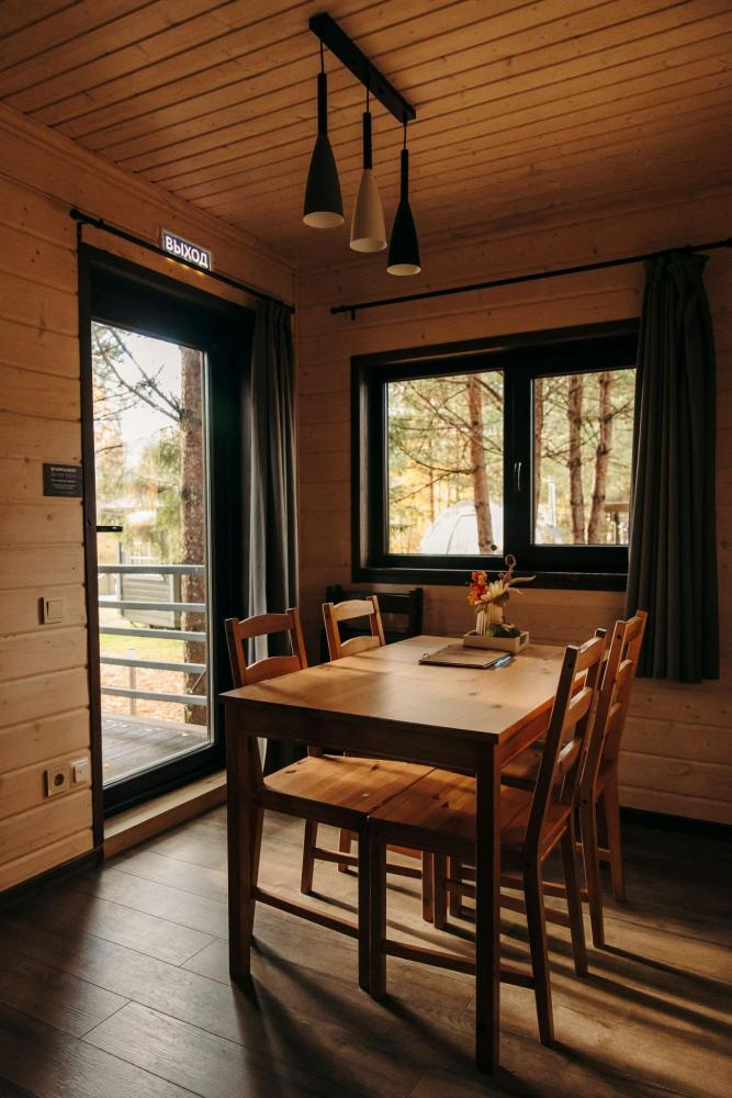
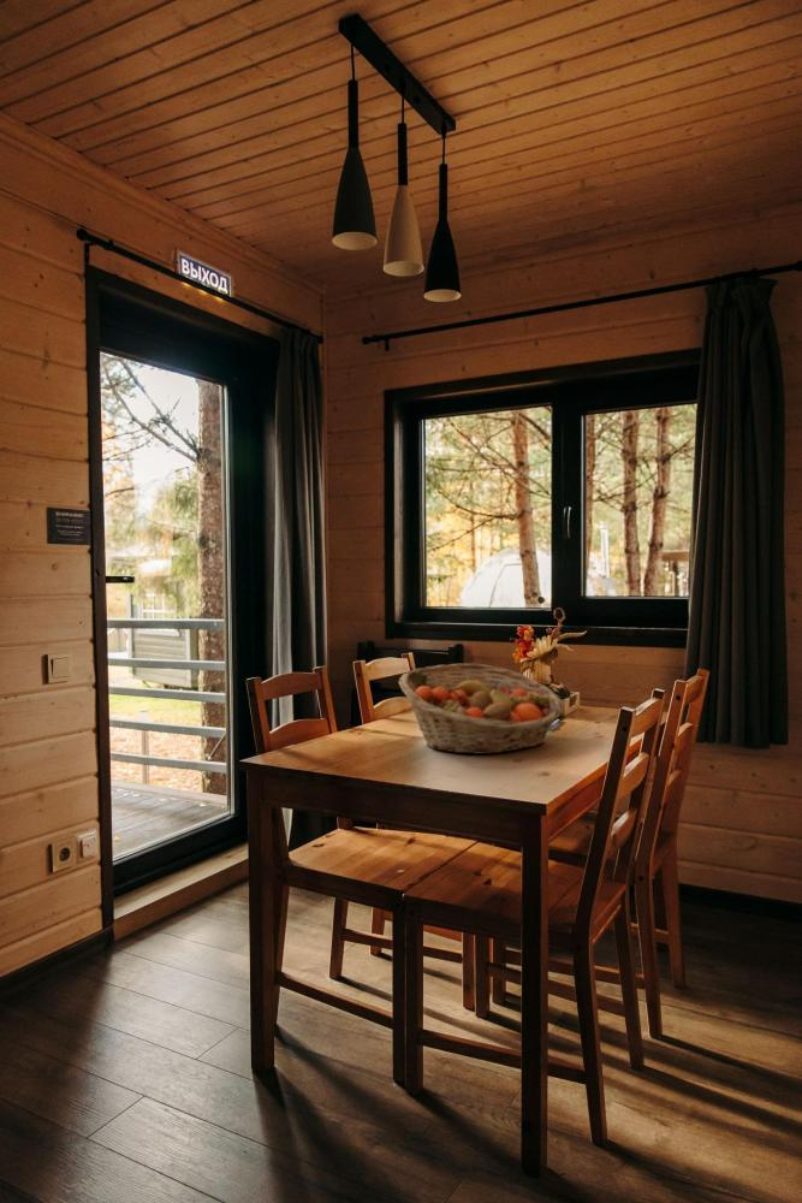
+ fruit basket [398,663,565,755]
